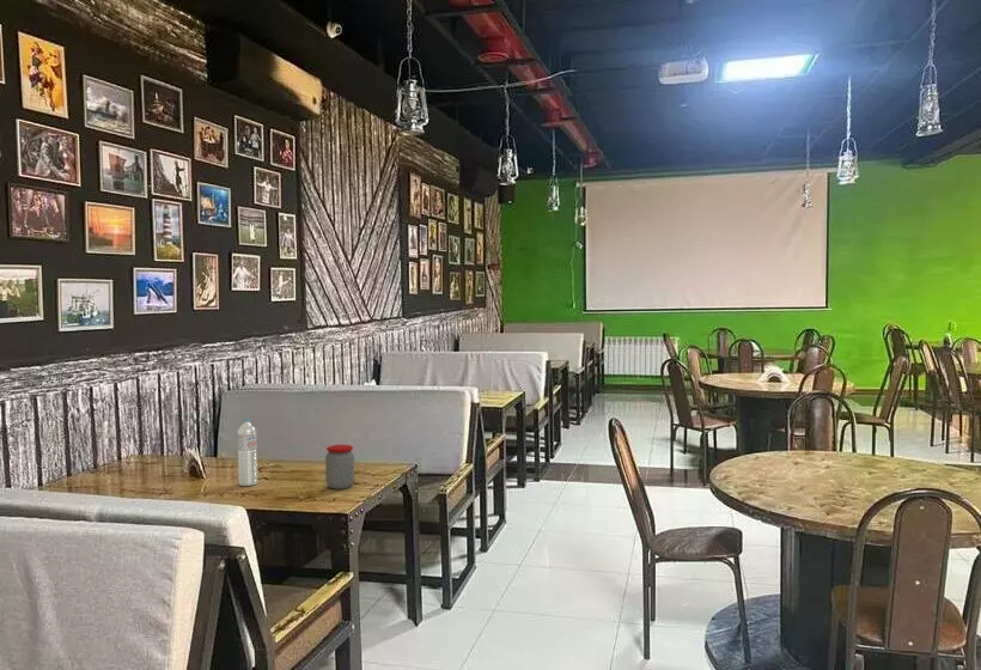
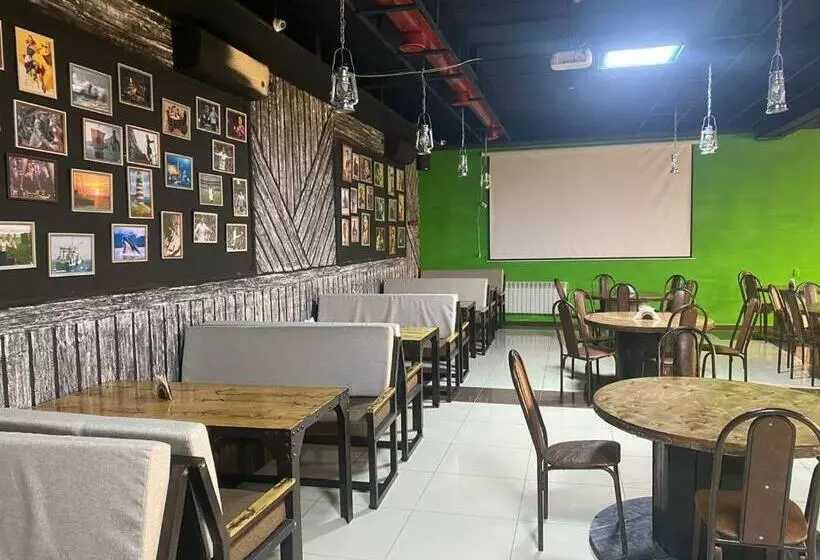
- jar [324,444,355,491]
- water bottle [237,418,258,487]
